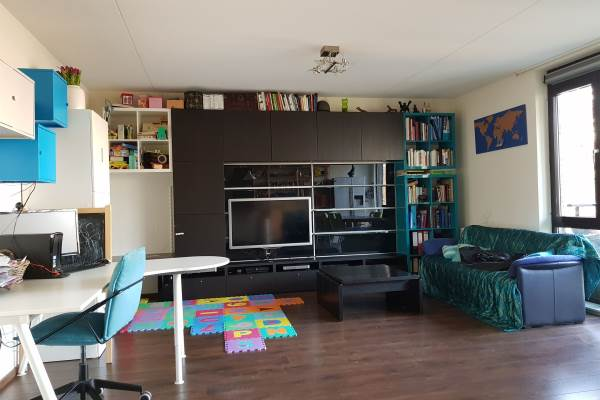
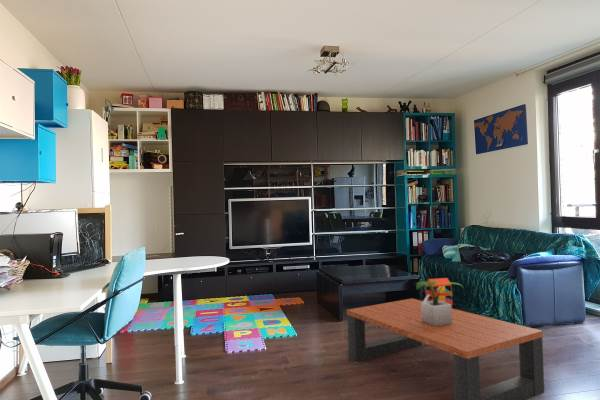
+ toy house [423,277,454,306]
+ potted plant [414,280,464,326]
+ coffee table [346,297,545,400]
